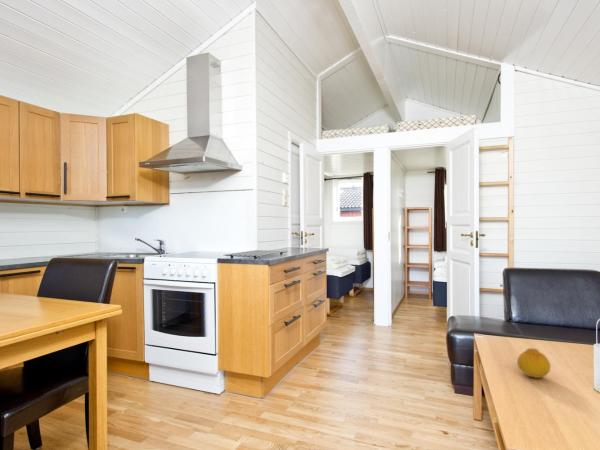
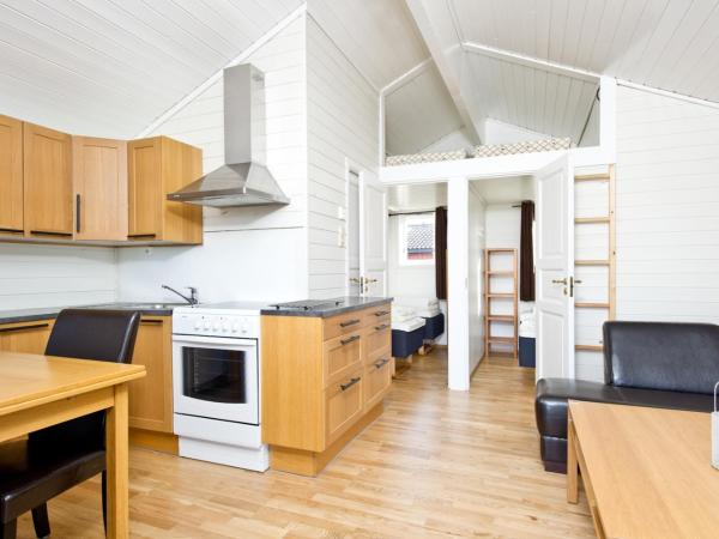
- fruit [516,347,551,379]
